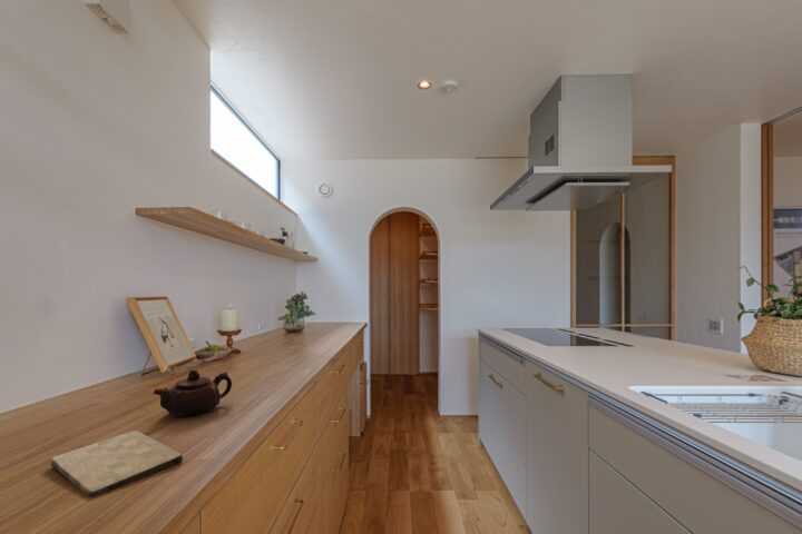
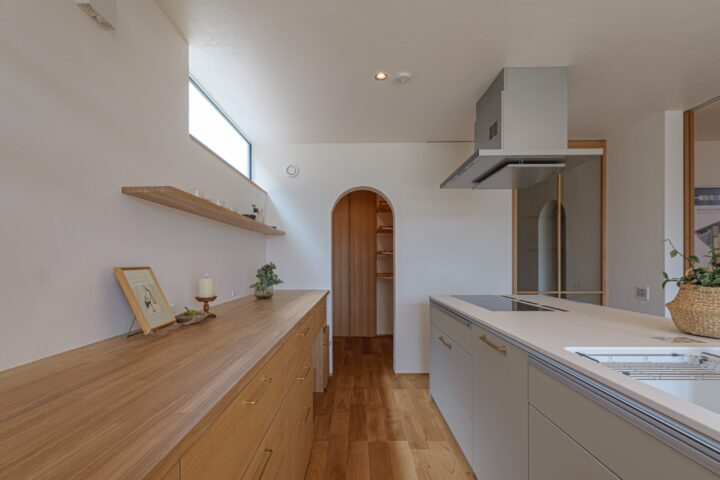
- teapot [153,368,233,418]
- cutting board [50,429,184,497]
